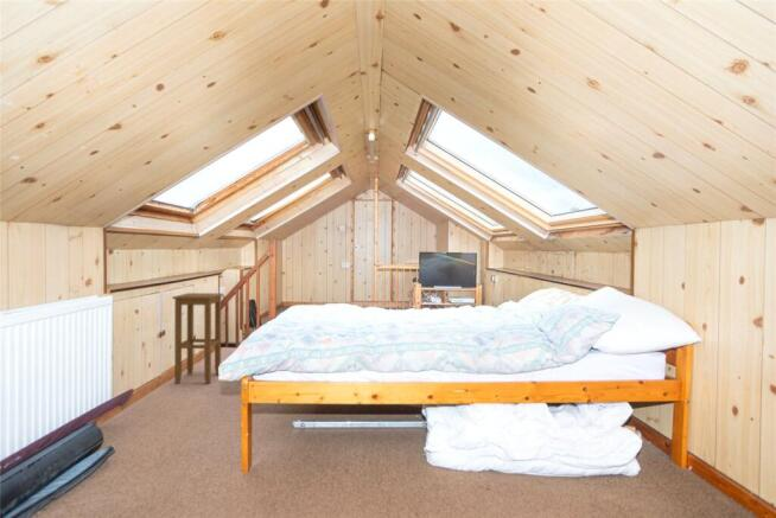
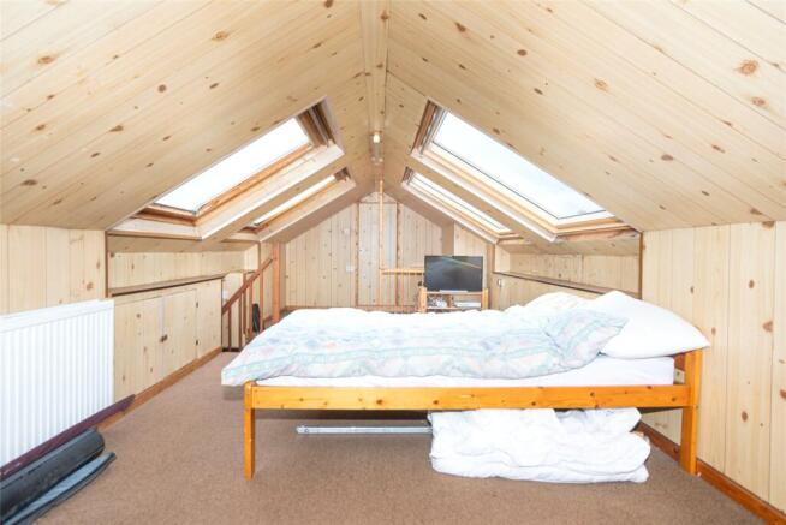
- stool [171,292,224,385]
